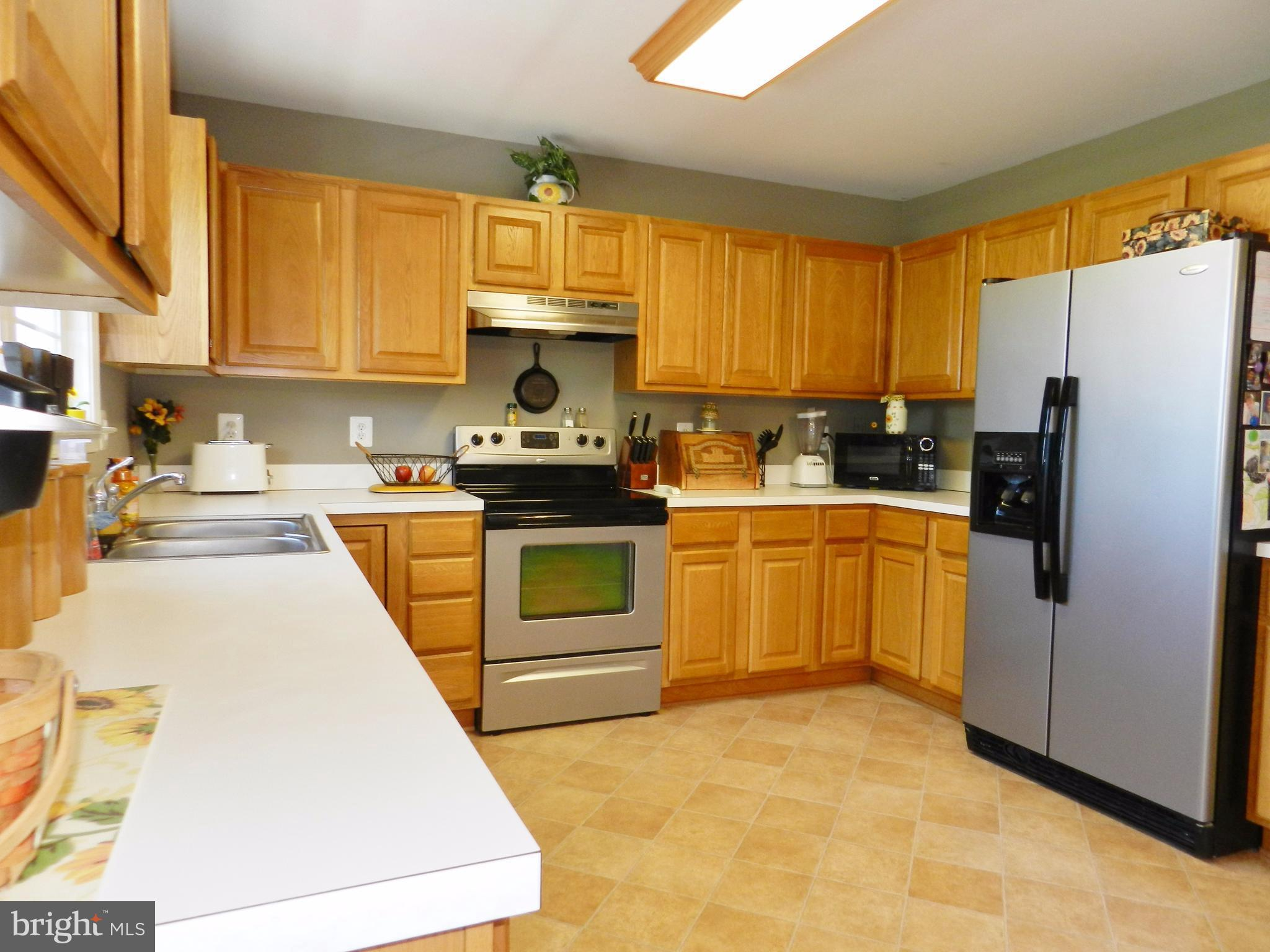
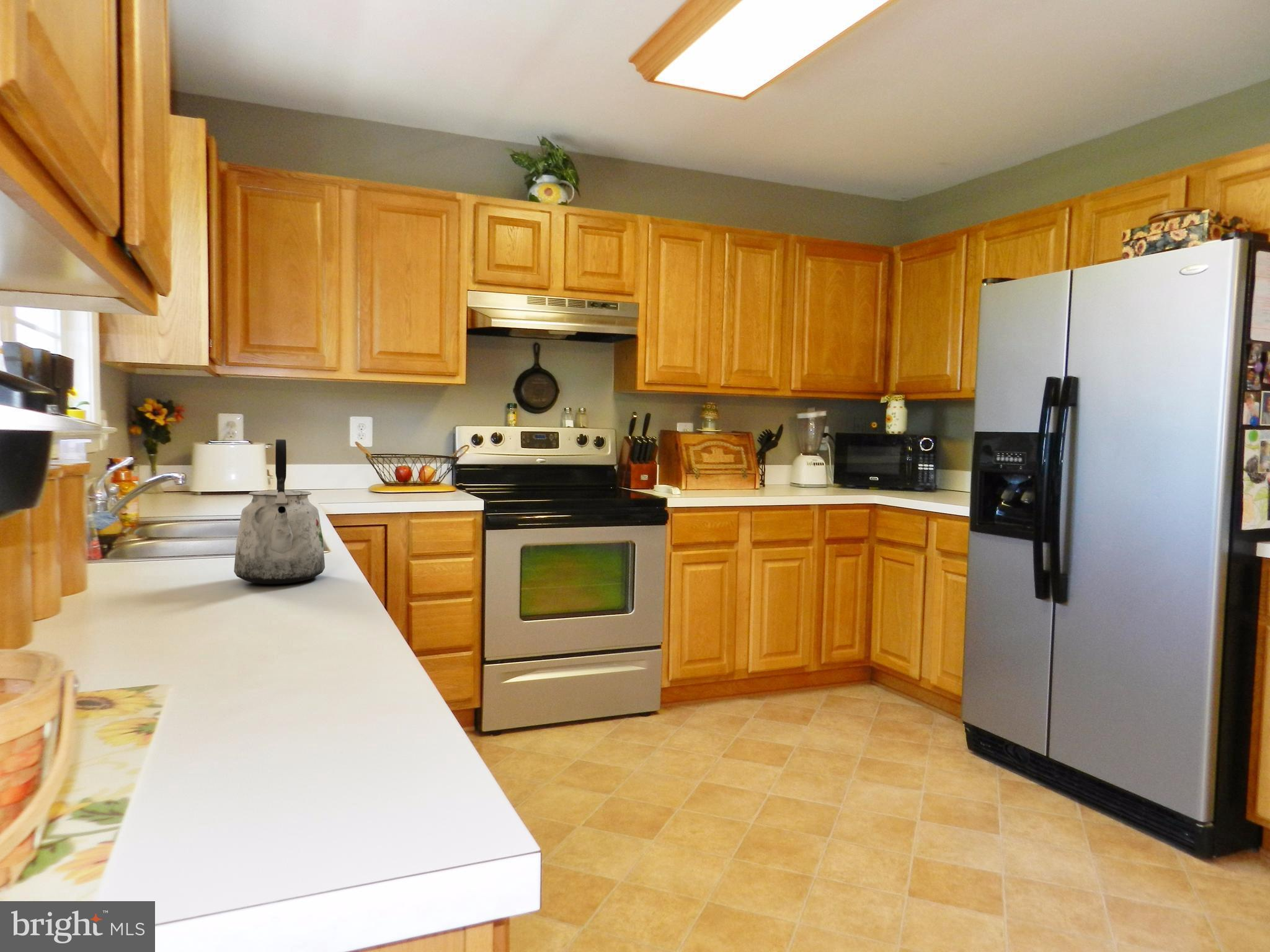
+ kettle [233,439,326,585]
